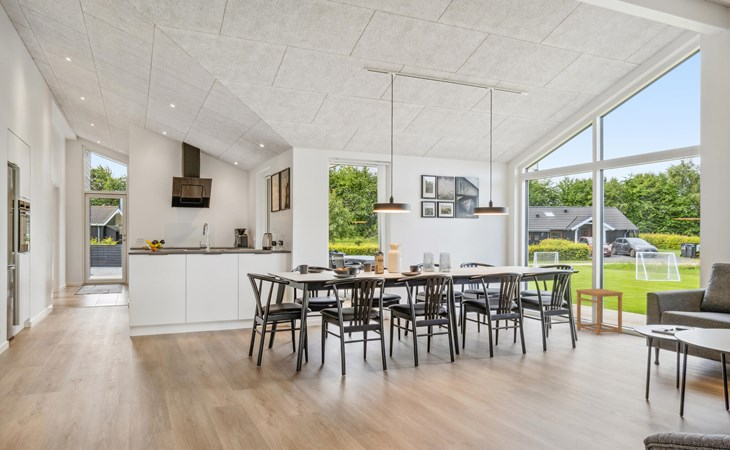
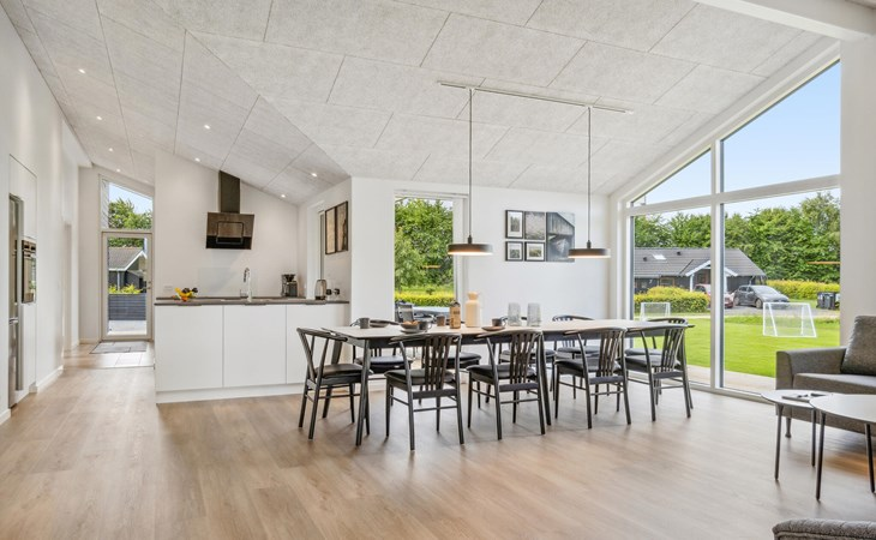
- side table [575,288,624,336]
